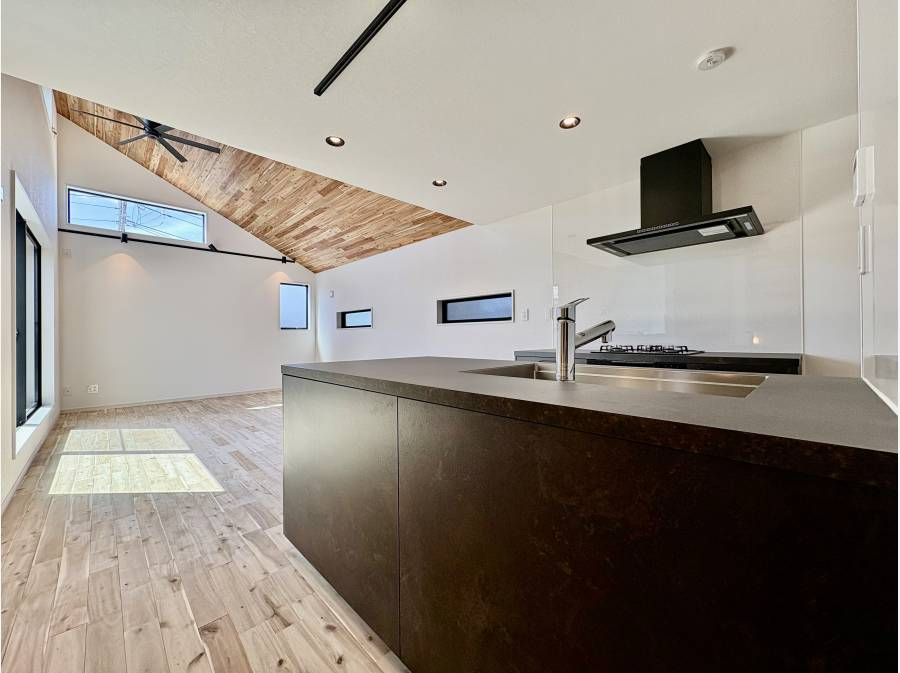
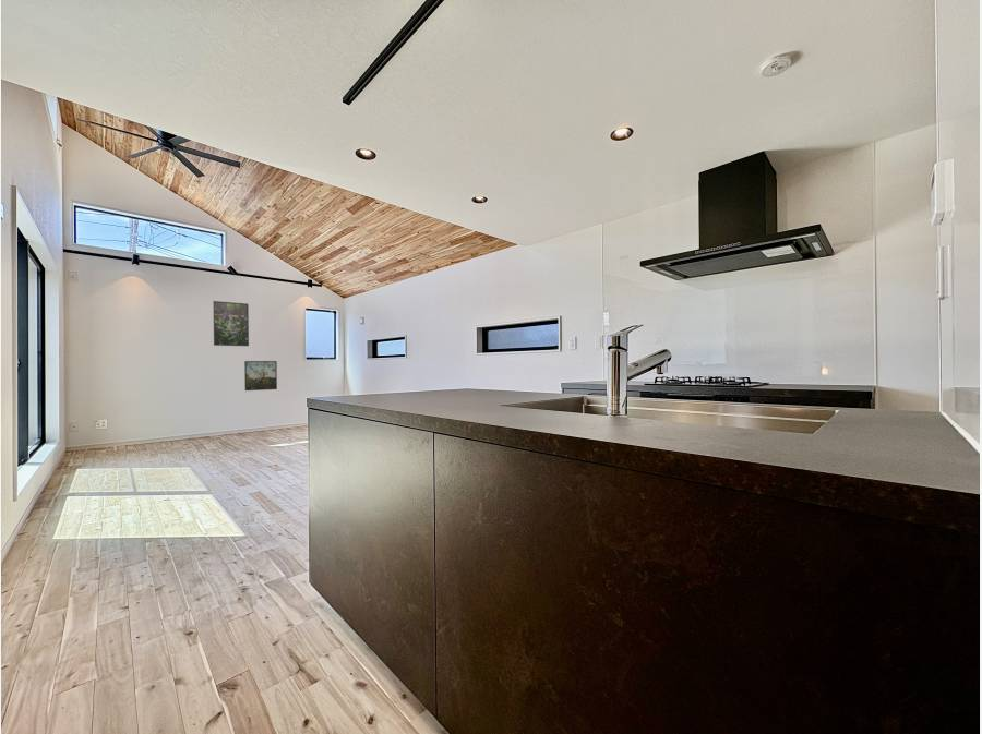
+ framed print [212,300,250,347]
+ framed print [243,360,278,392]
